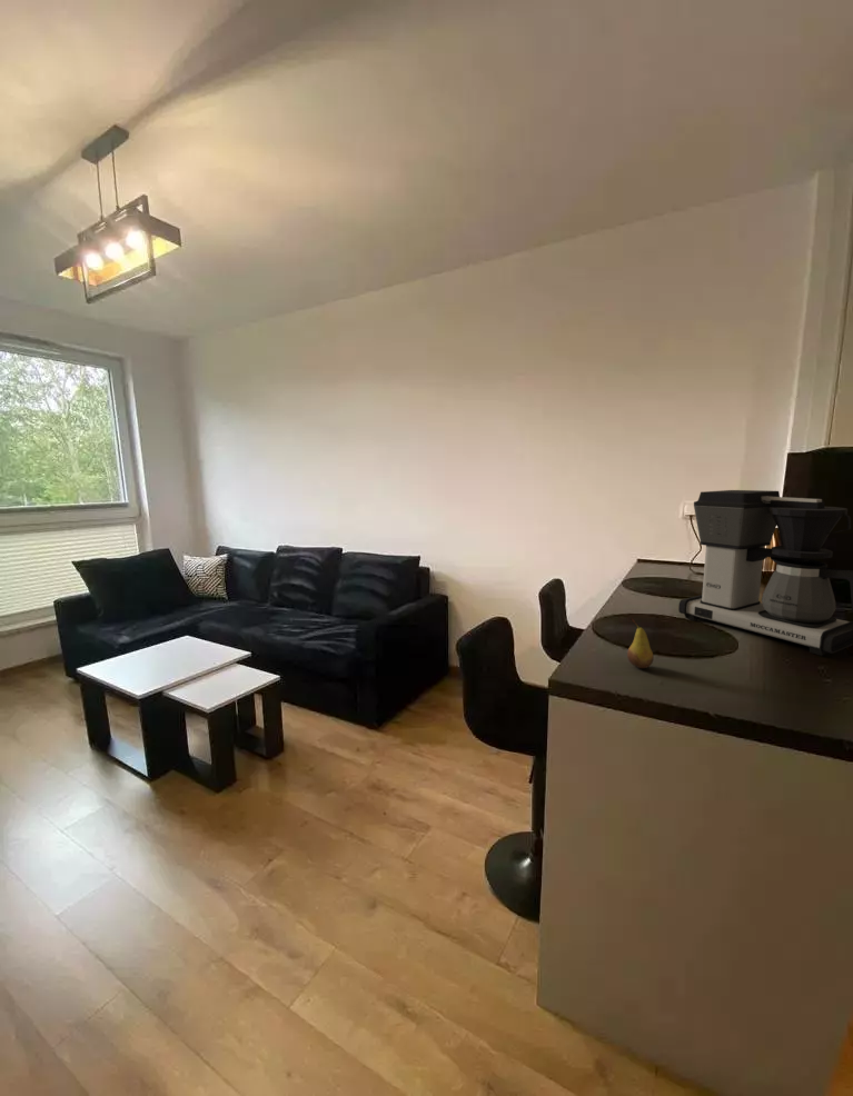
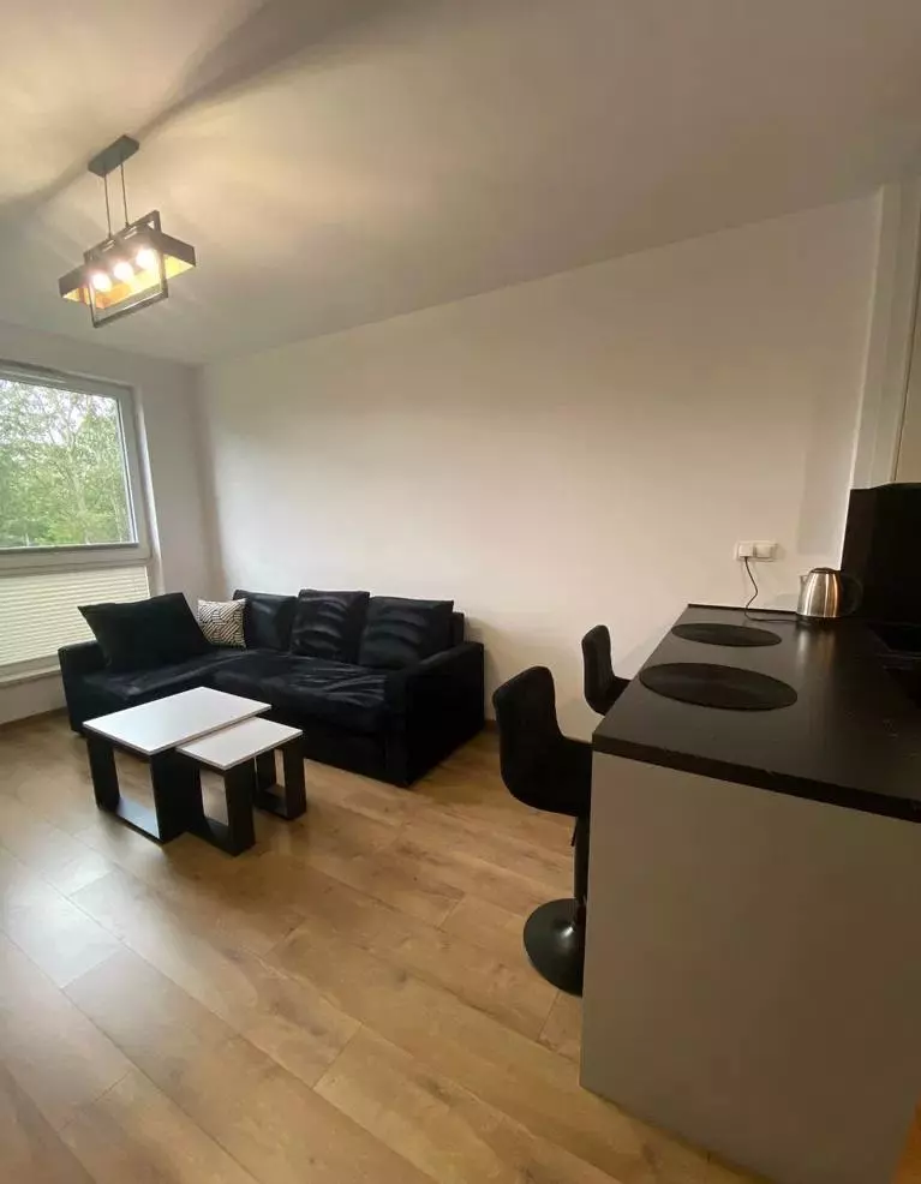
- fruit [626,617,655,669]
- coffee maker [677,489,853,657]
